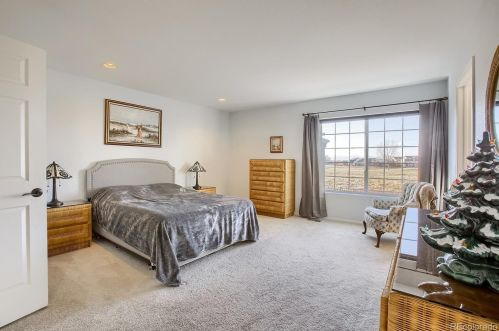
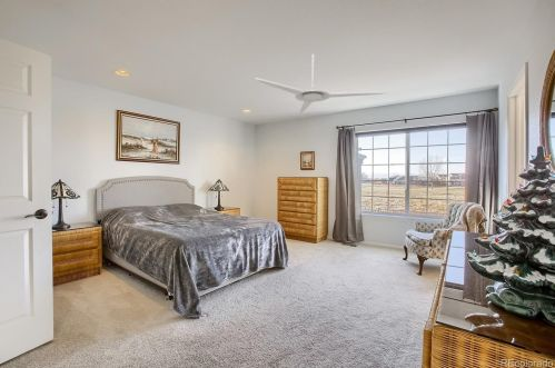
+ ceiling fan [255,53,387,115]
